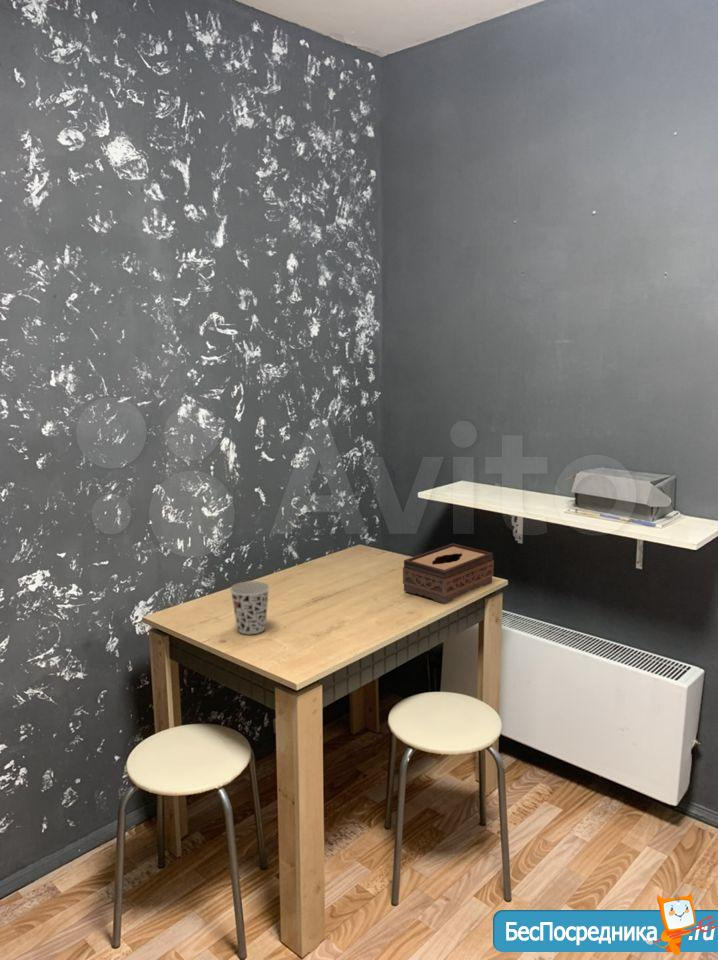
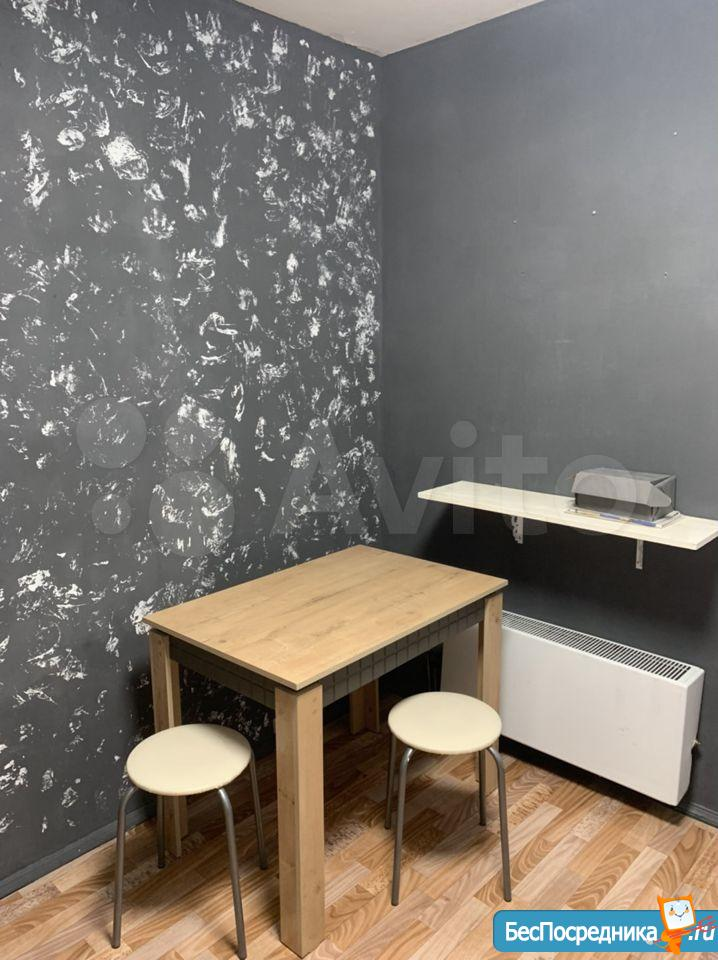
- cup [229,580,271,635]
- tissue box [402,543,495,604]
